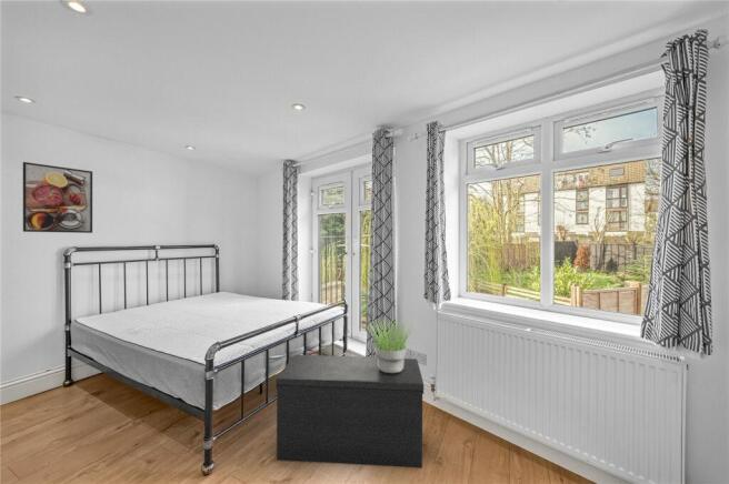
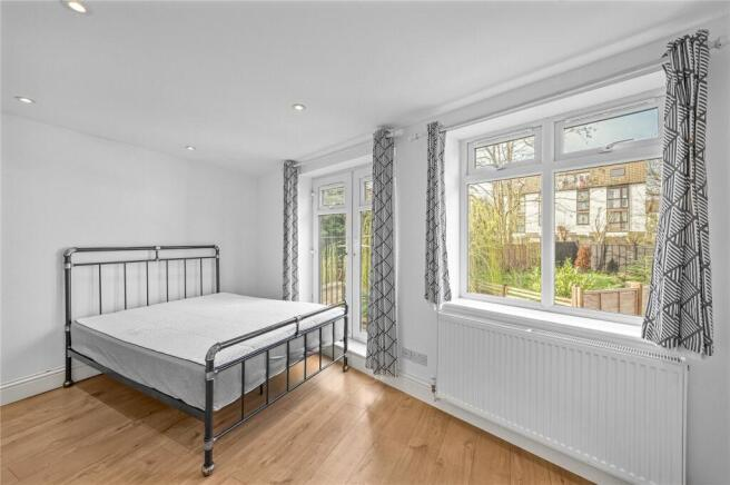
- potted plant [366,319,412,373]
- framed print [22,161,93,234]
- bench [274,354,425,468]
